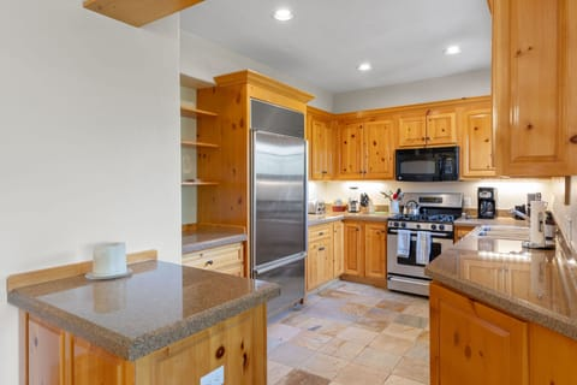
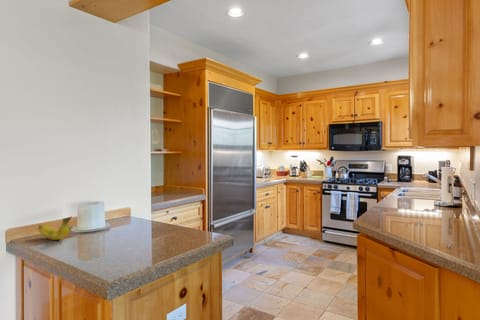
+ fruit [37,216,73,241]
